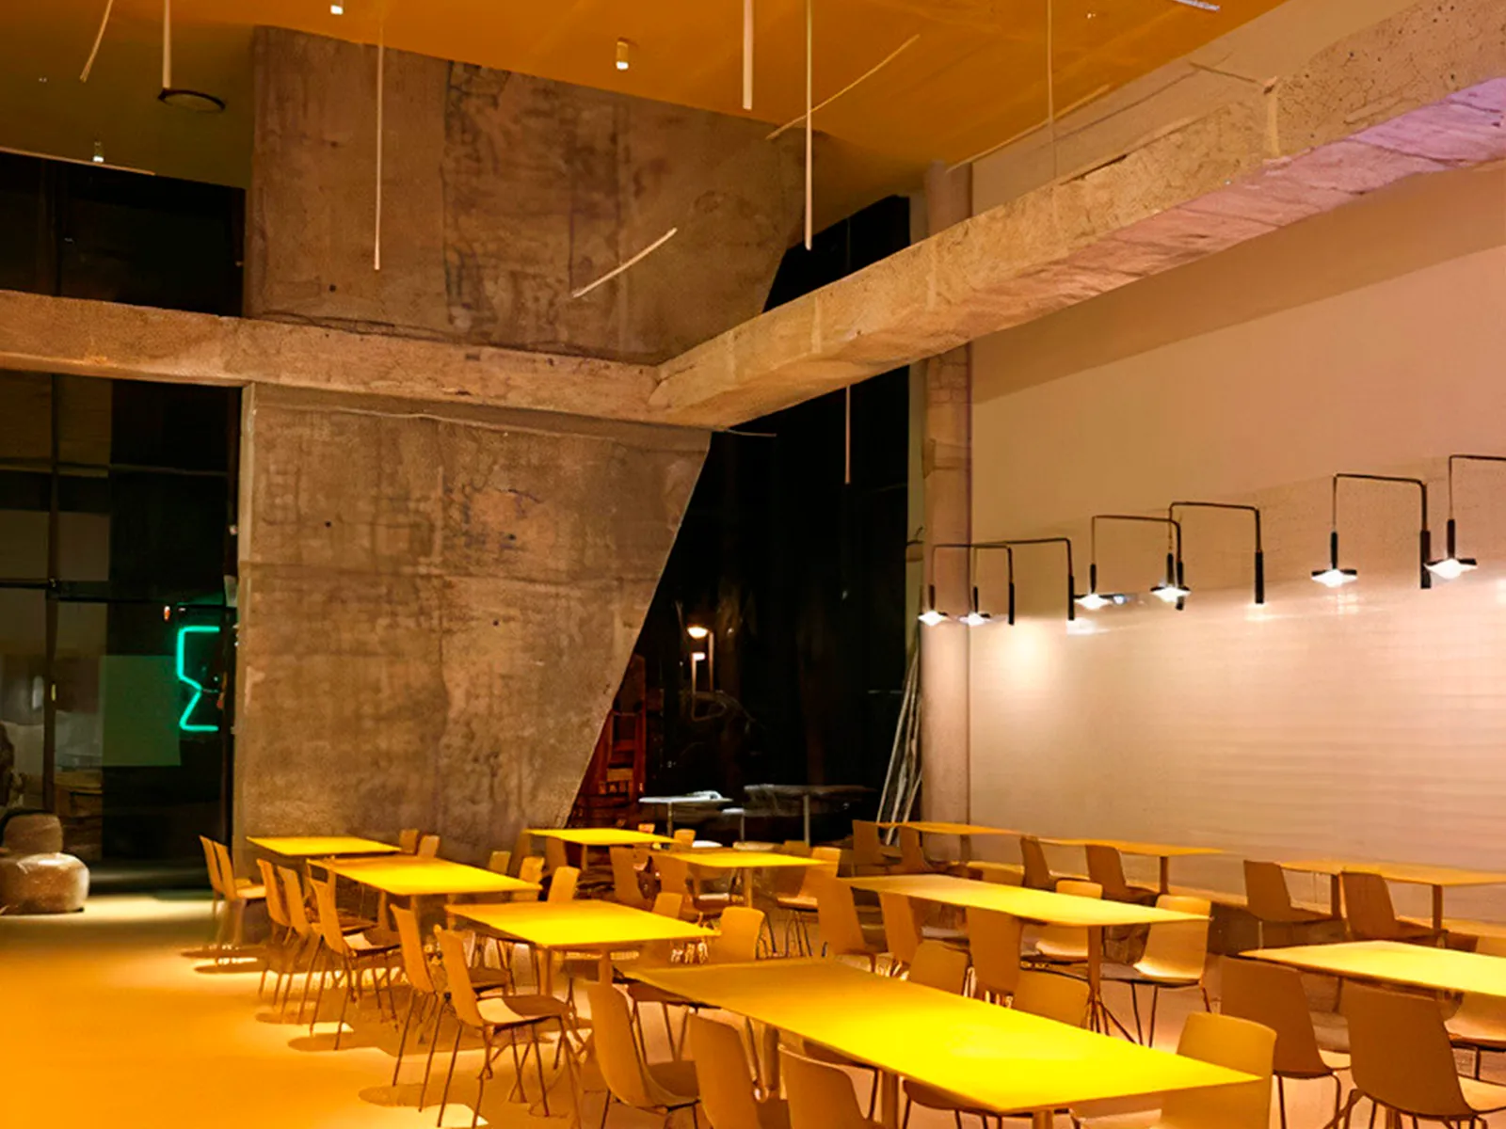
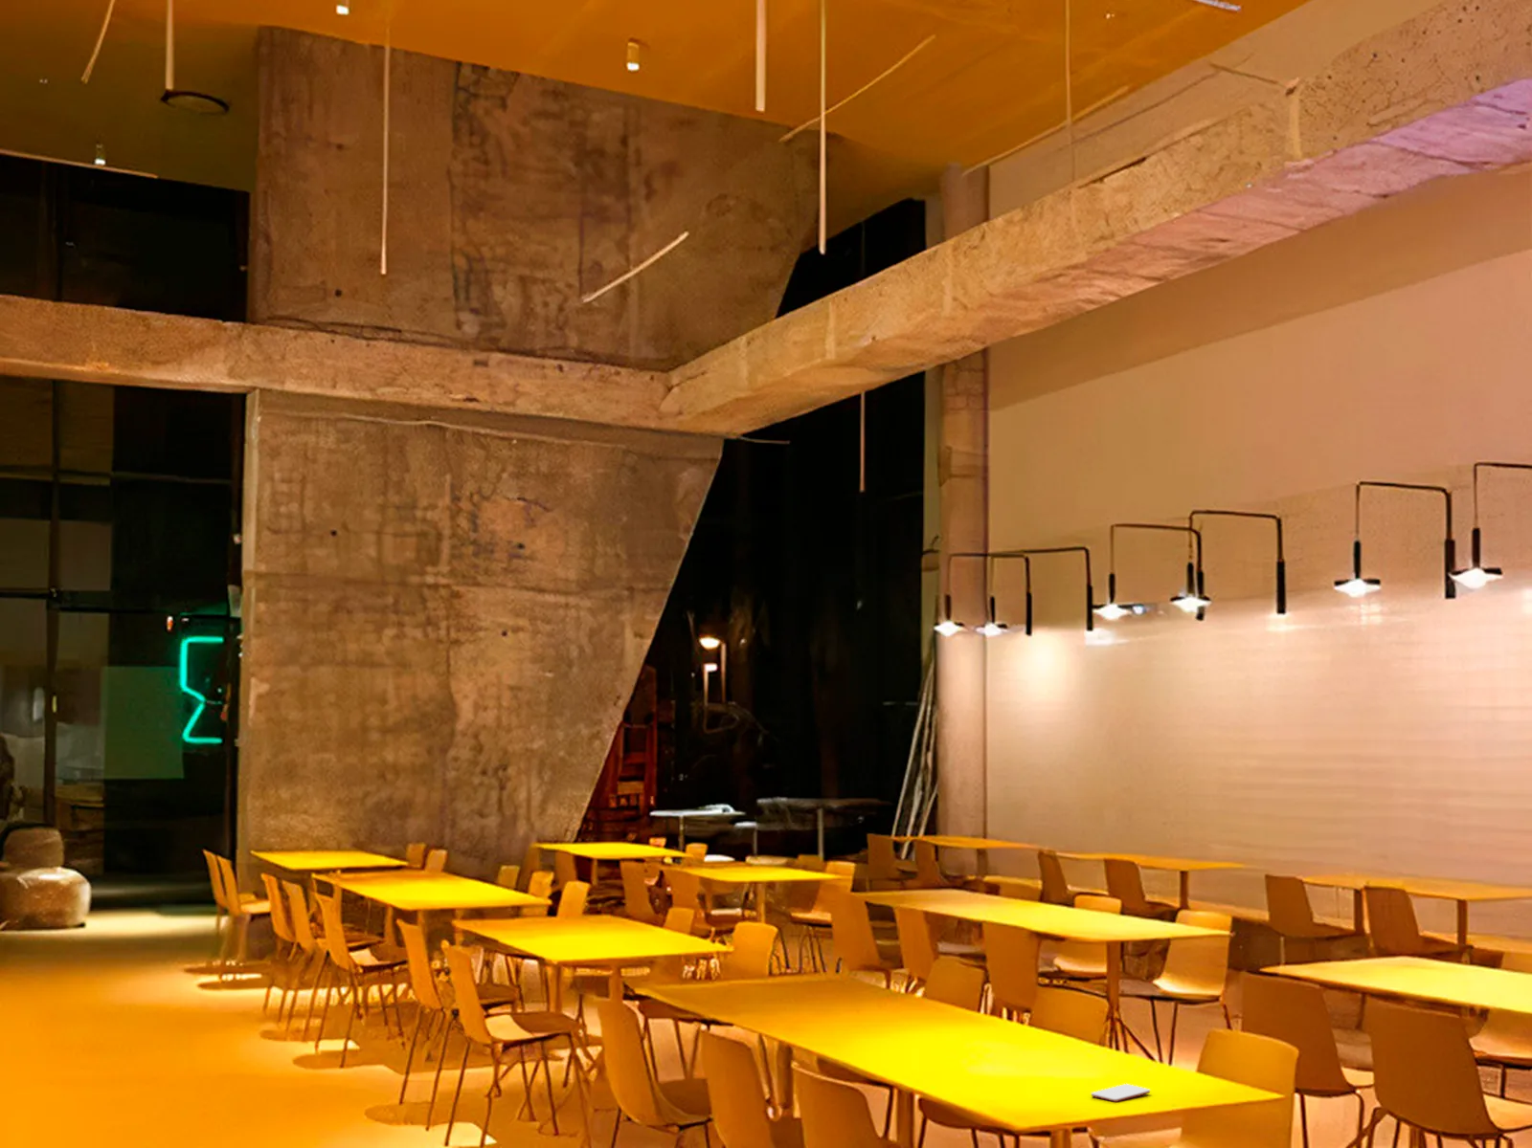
+ smartphone [1090,1083,1151,1103]
